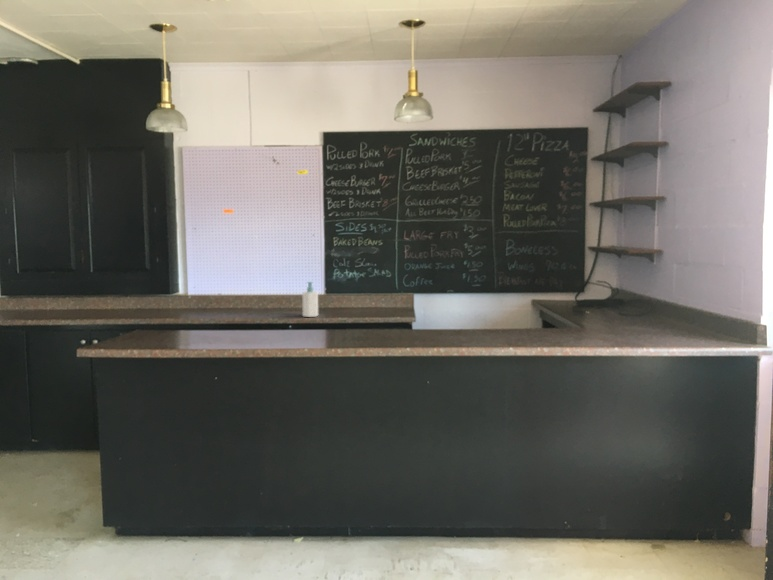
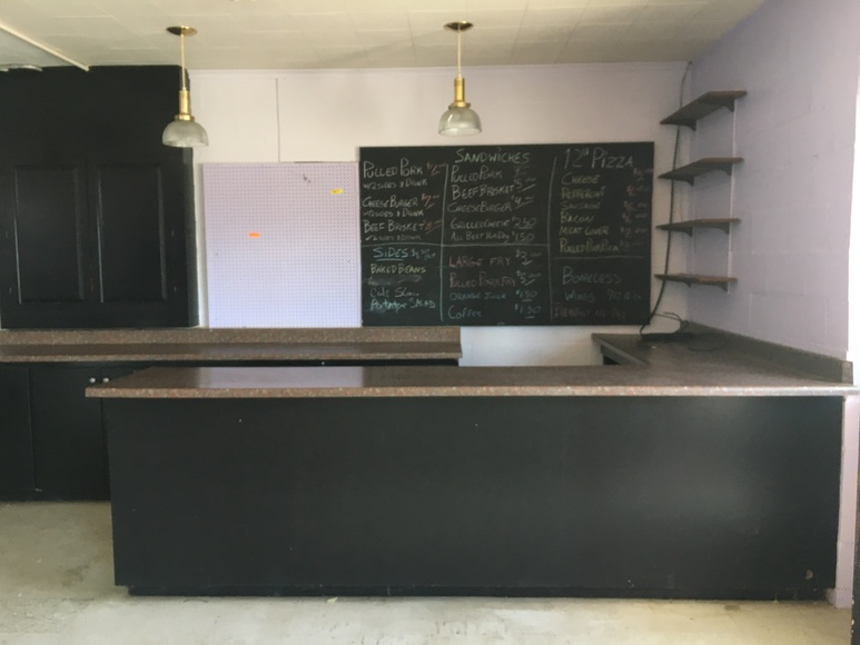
- soap bottle [301,281,319,318]
